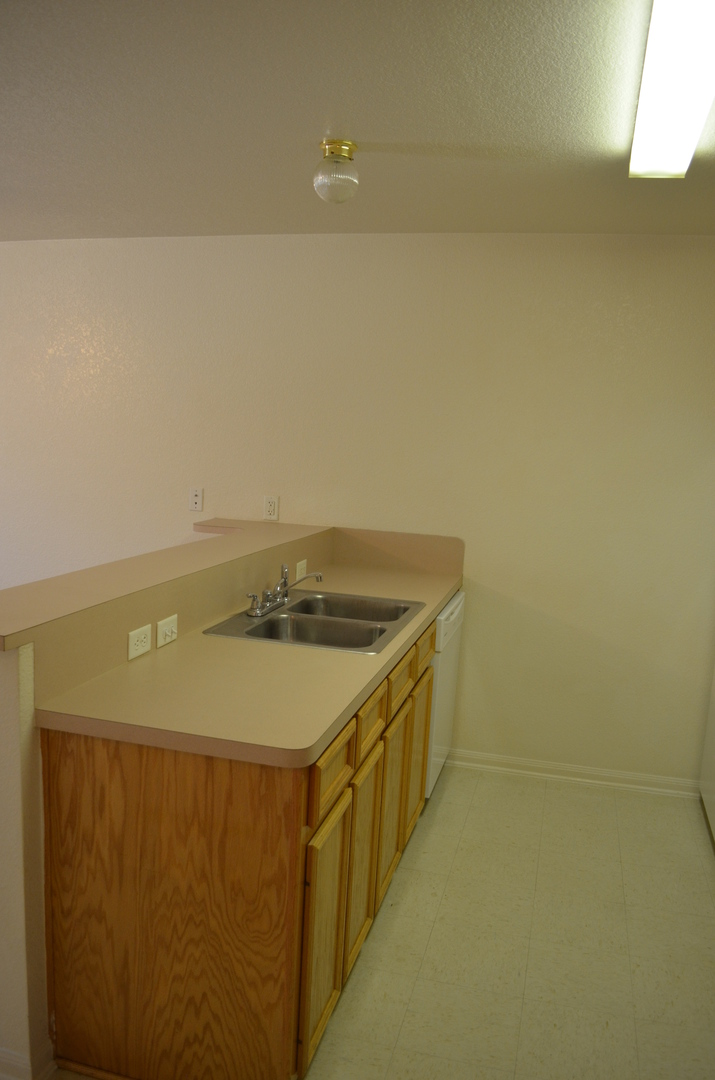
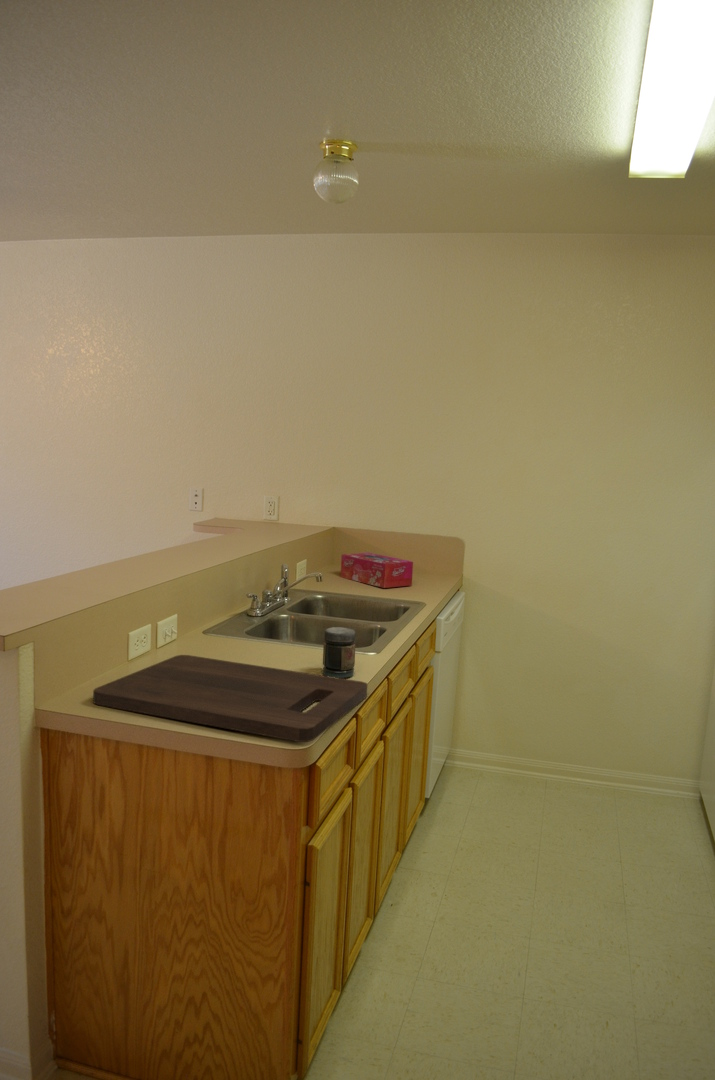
+ jar [322,626,357,679]
+ tissue box [340,552,414,589]
+ cutting board [92,654,368,743]
